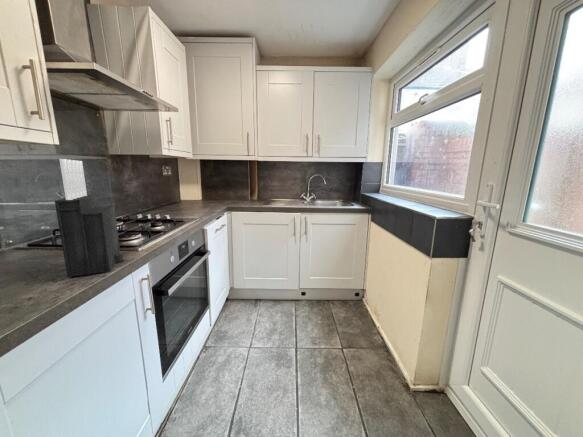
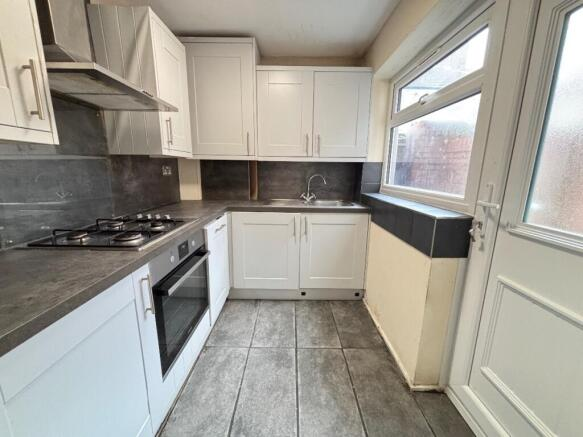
- knife block [54,158,124,278]
